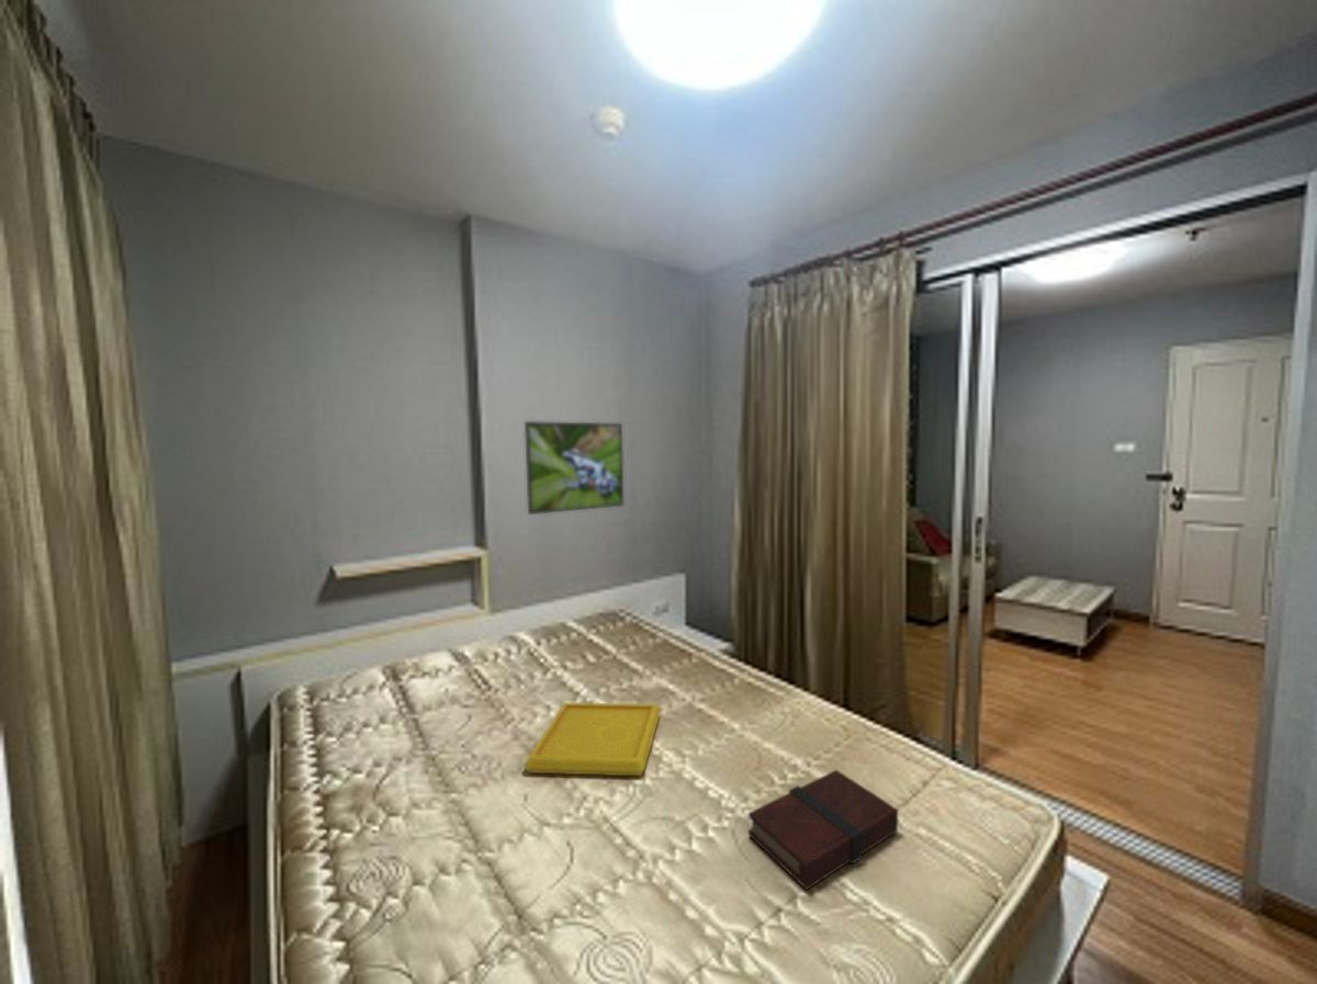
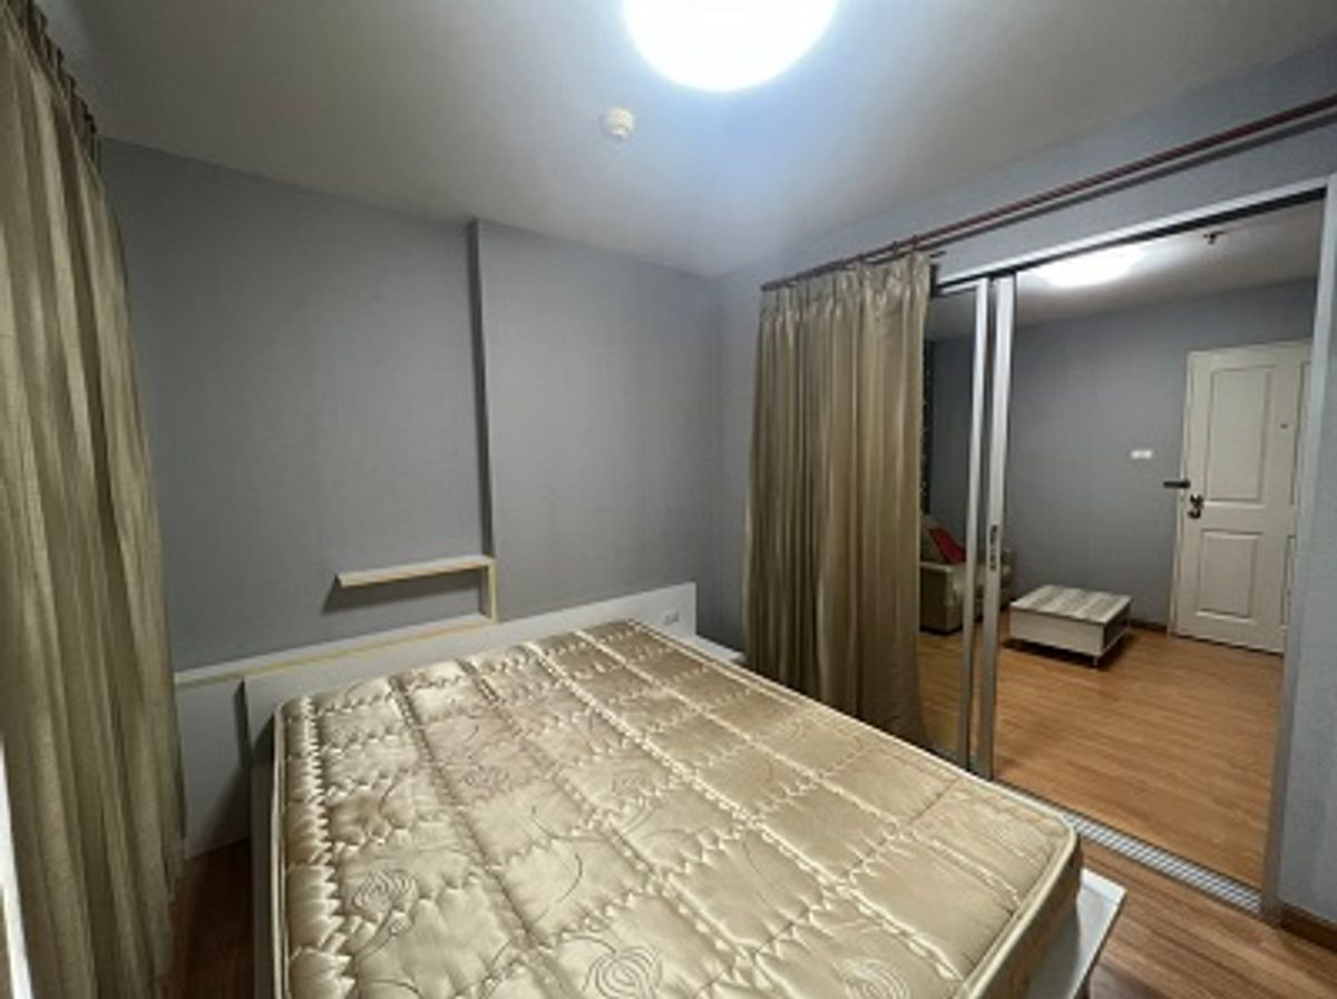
- serving tray [524,701,662,777]
- book [747,769,899,891]
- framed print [524,420,624,516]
